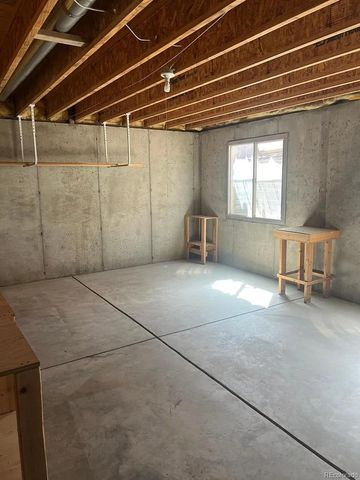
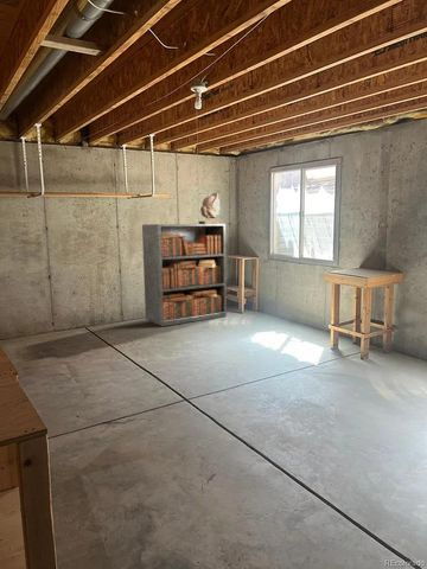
+ bookcase [141,223,228,327]
+ sculpture bust [198,192,222,224]
